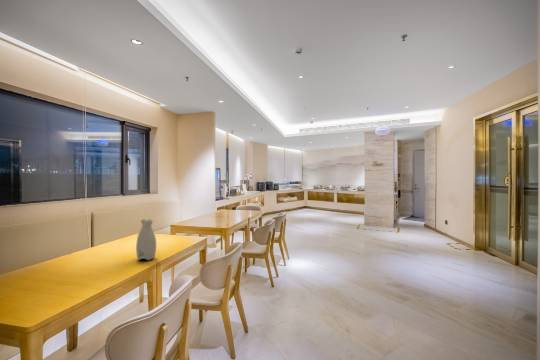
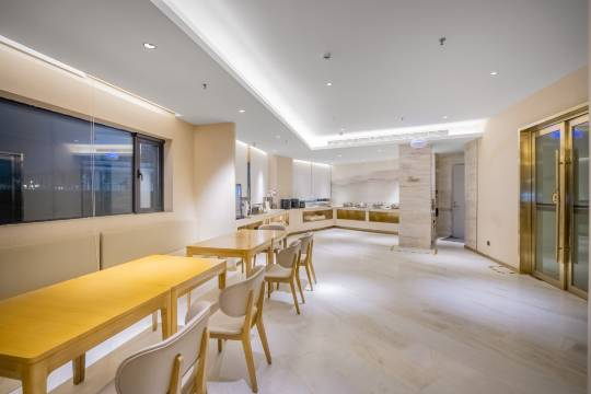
- vase [135,218,157,262]
